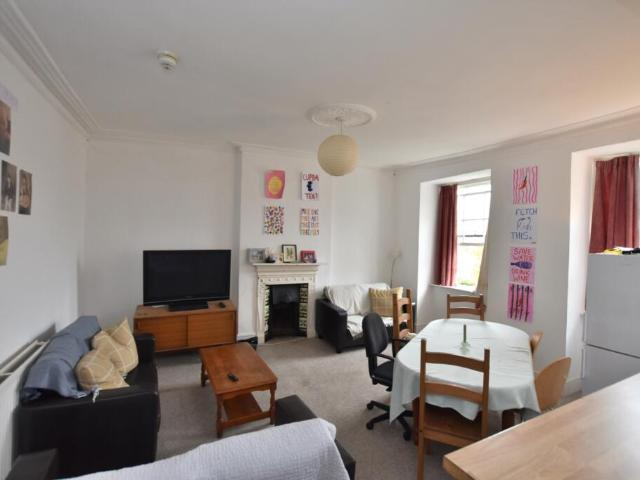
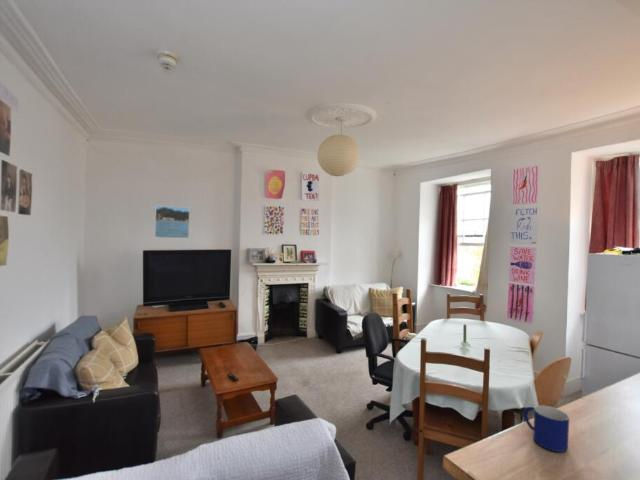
+ mug [523,405,570,453]
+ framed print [154,205,191,239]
